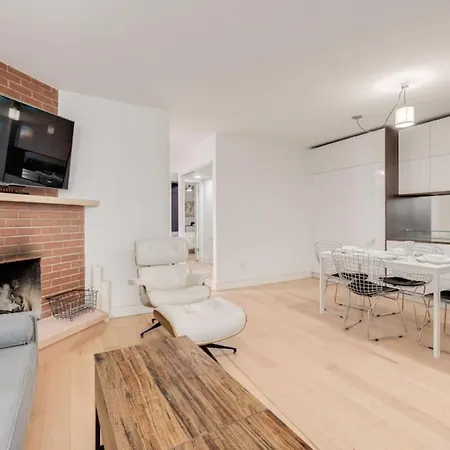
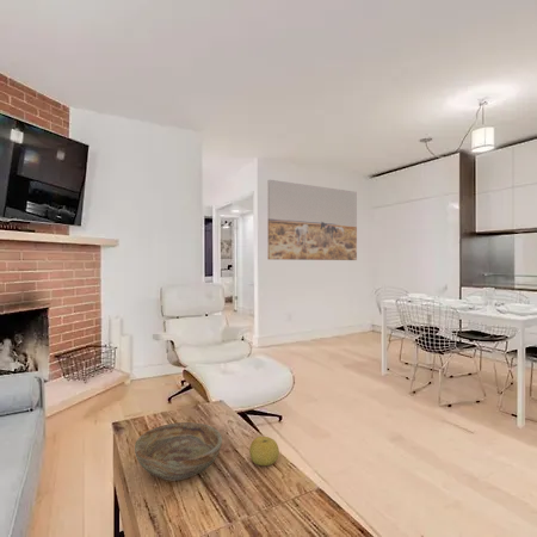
+ wall art [266,179,358,261]
+ bowl [134,421,223,482]
+ fruit [248,436,280,467]
